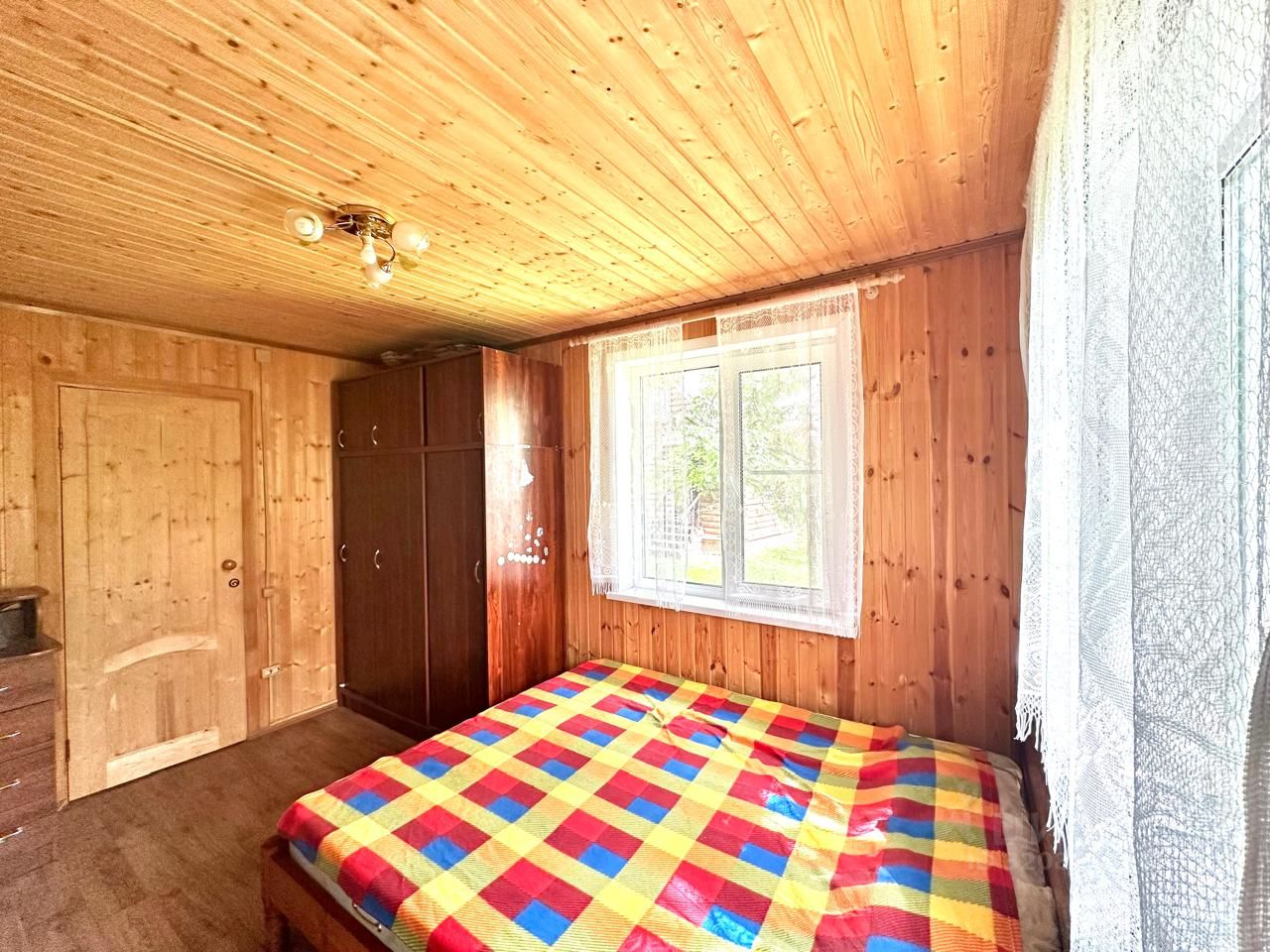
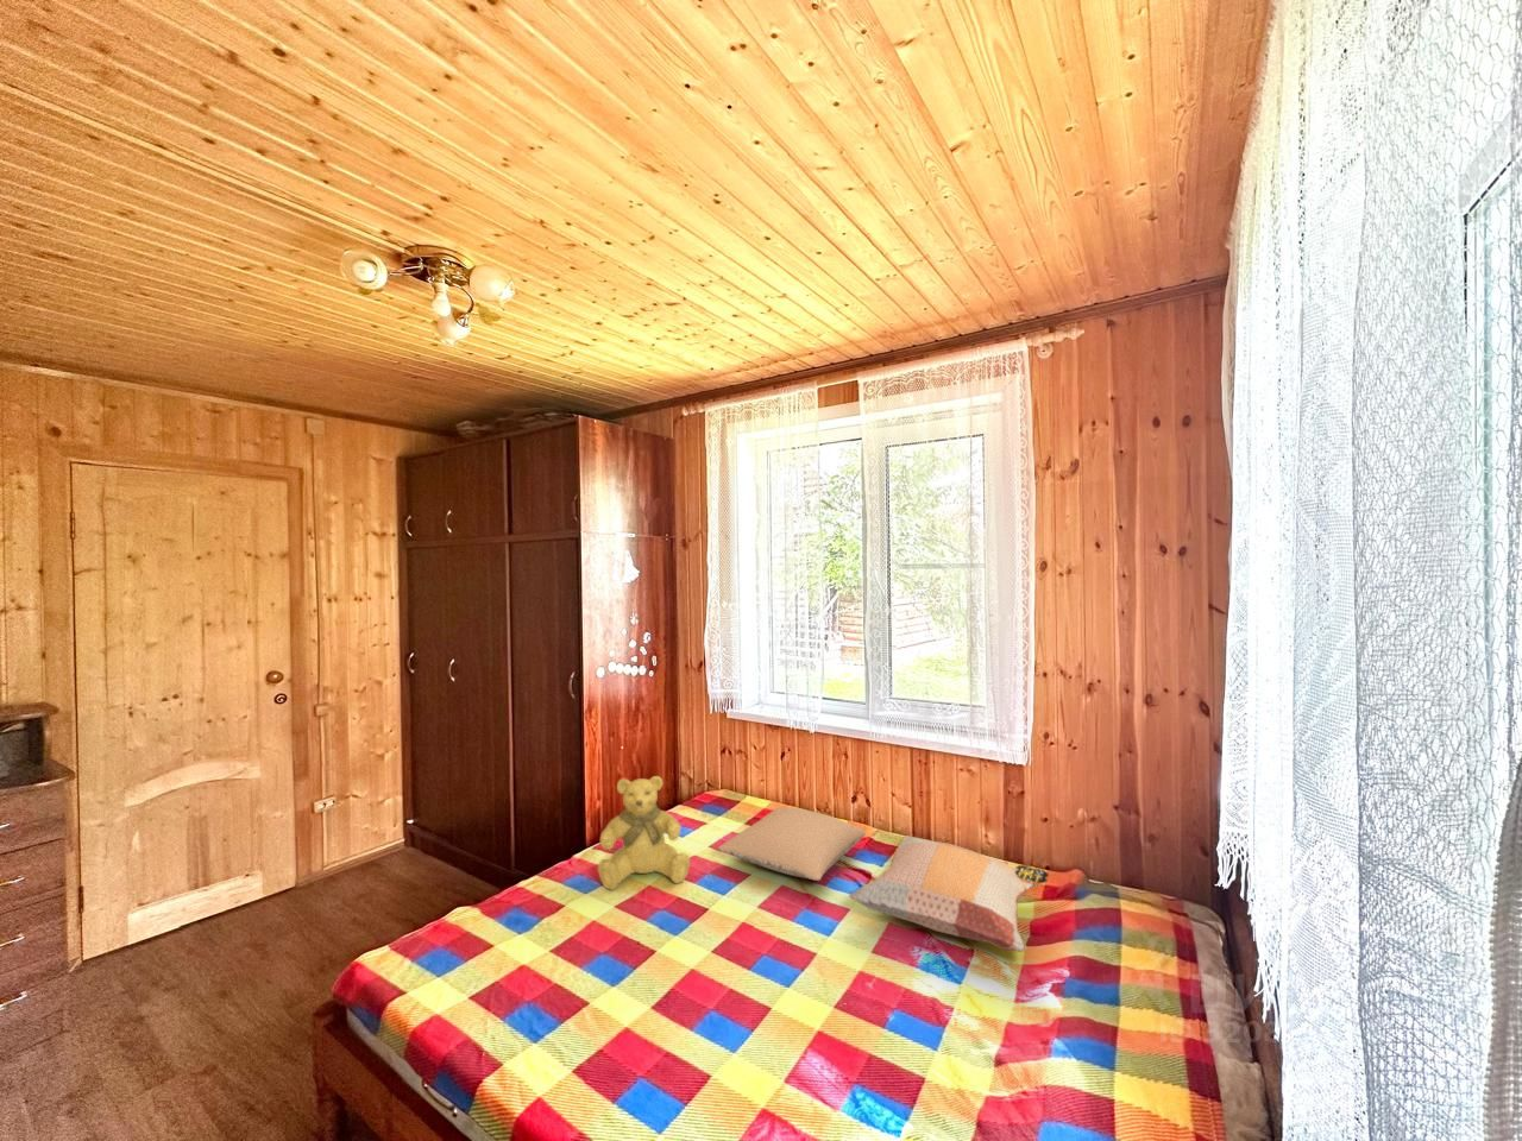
+ teddy bear [597,775,690,892]
+ pillow [717,805,866,882]
+ decorative pillow [847,834,1050,953]
